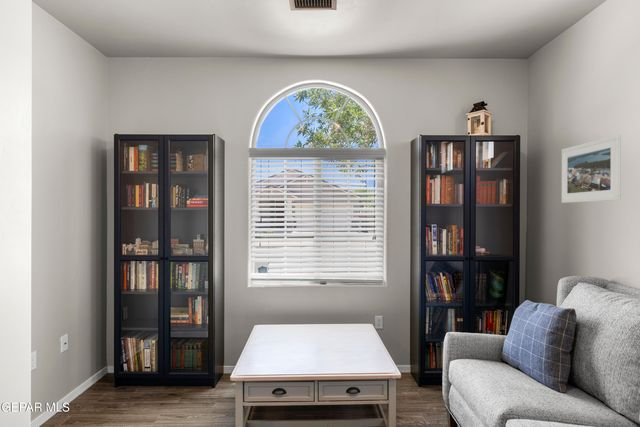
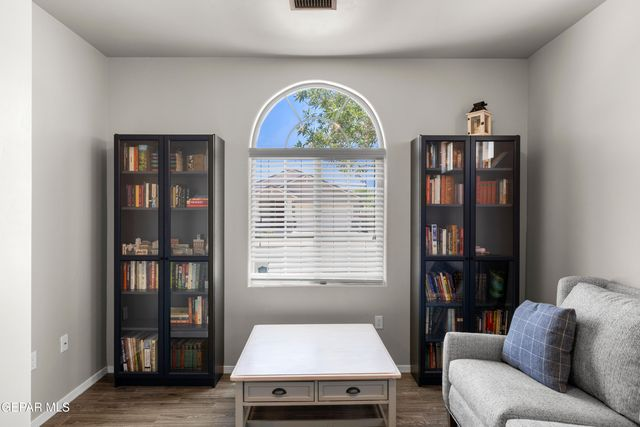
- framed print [561,134,622,204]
